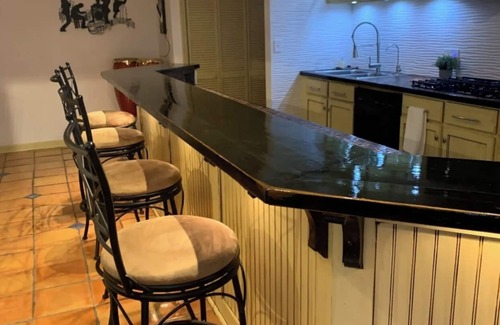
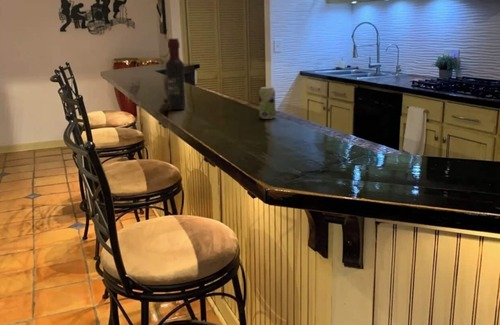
+ wine bottle [165,38,186,111]
+ beverage can [258,86,276,120]
